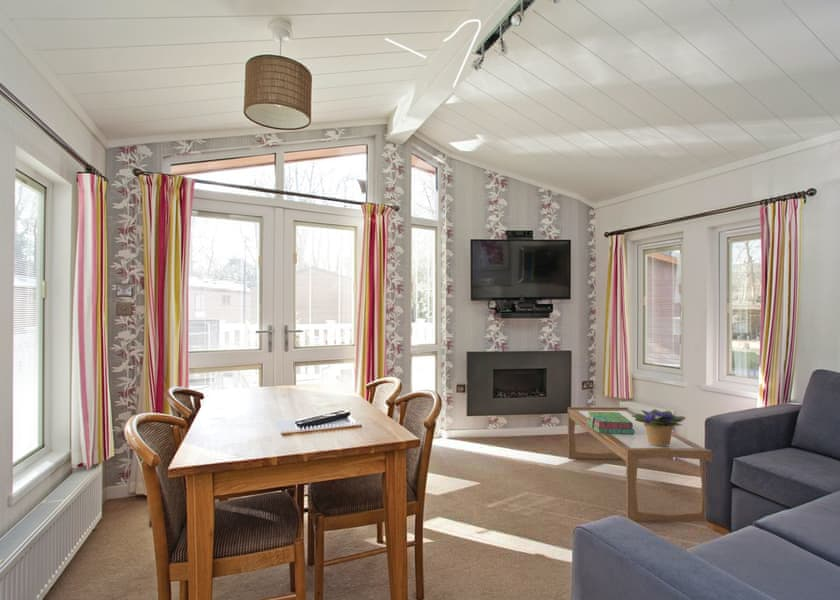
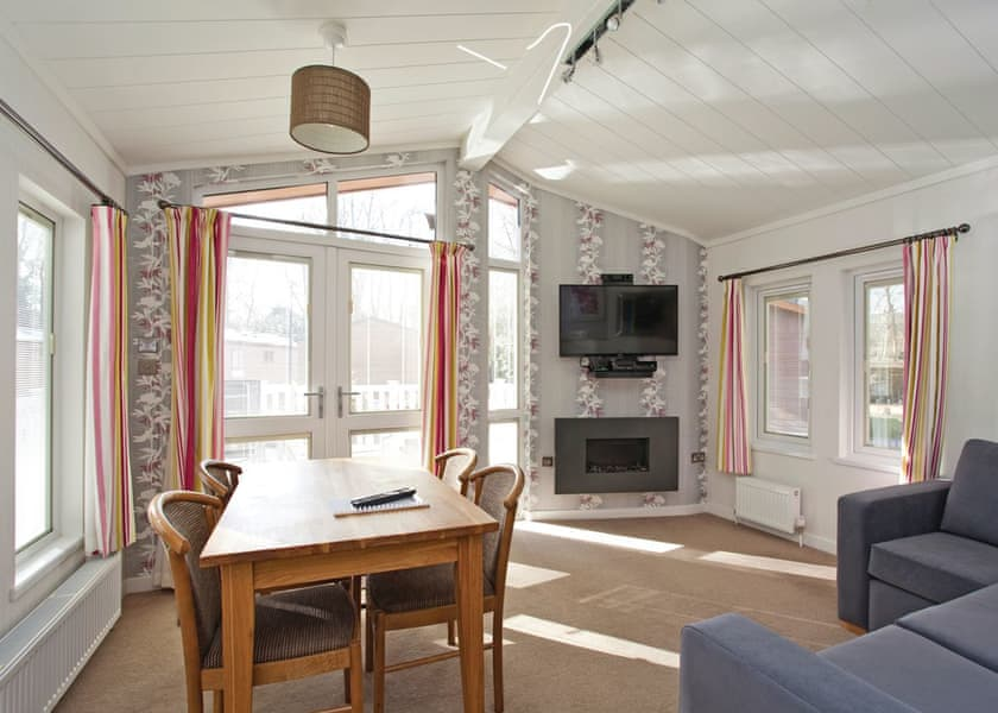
- coffee table [567,406,713,523]
- stack of books [586,412,635,435]
- potted flower [632,408,687,446]
